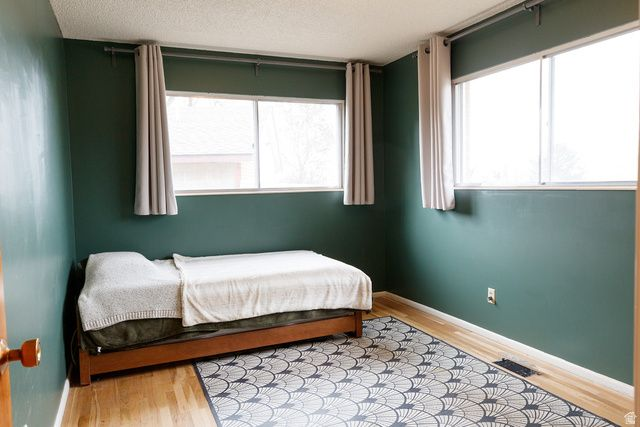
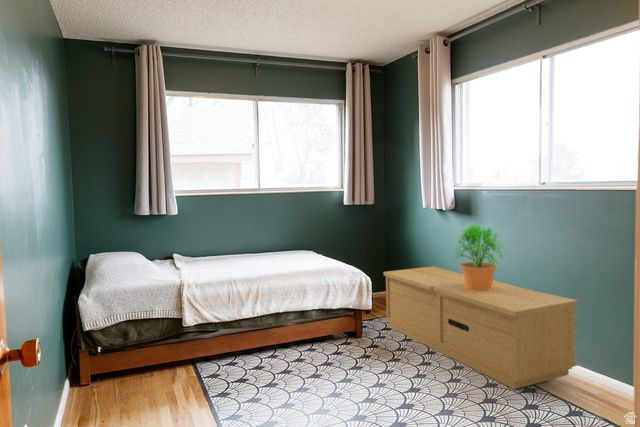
+ potted plant [453,222,505,291]
+ dresser [383,265,579,390]
